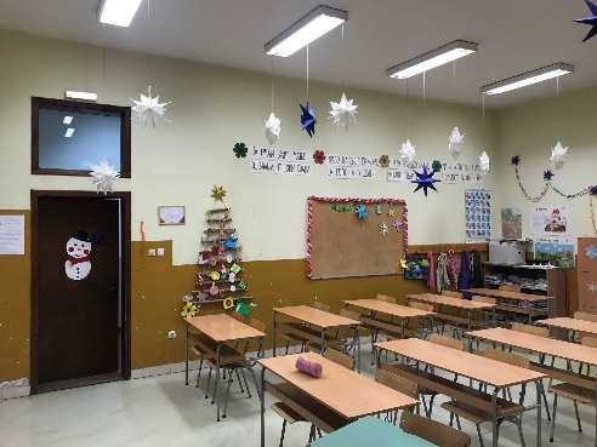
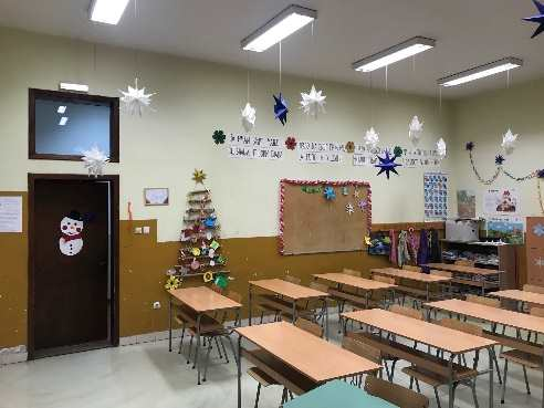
- pencil case [294,356,324,378]
